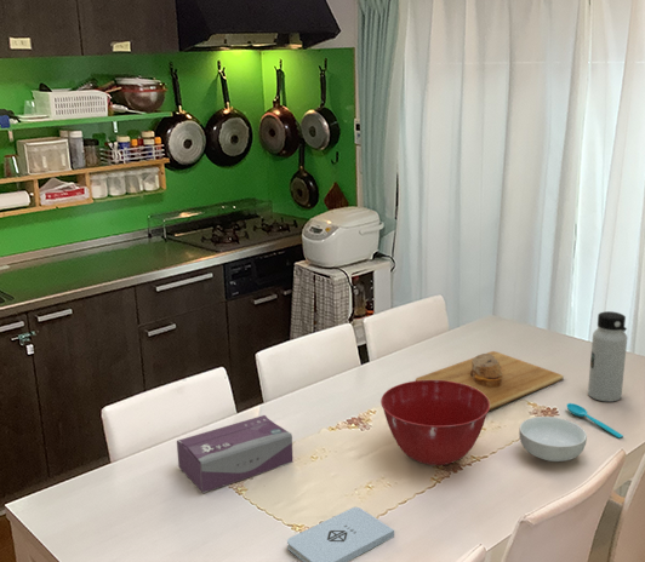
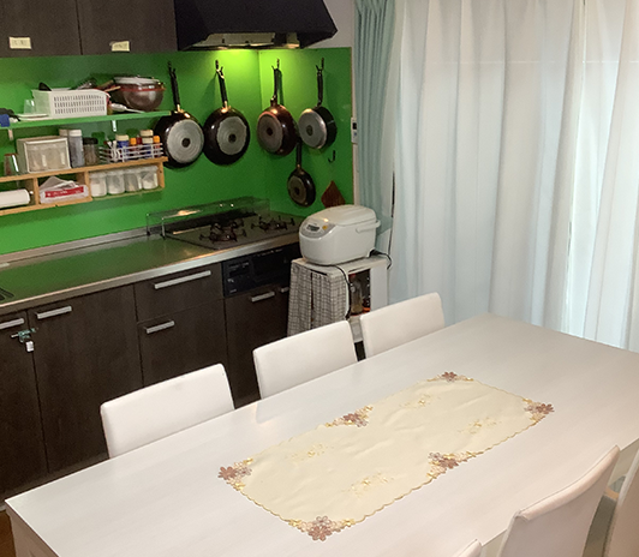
- cereal bowl [518,415,588,463]
- cutting board [415,350,565,412]
- tissue box [176,414,293,494]
- mixing bowl [379,380,490,466]
- spoon [565,402,624,440]
- notepad [286,506,395,562]
- water bottle [587,310,628,402]
